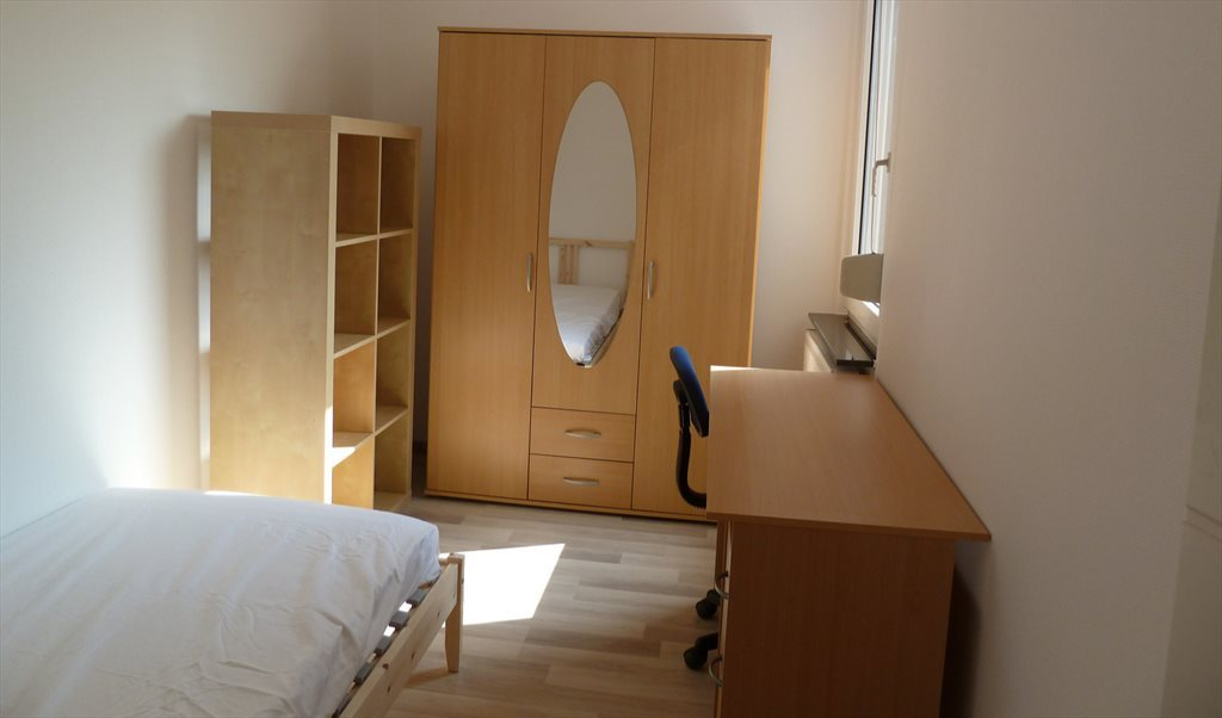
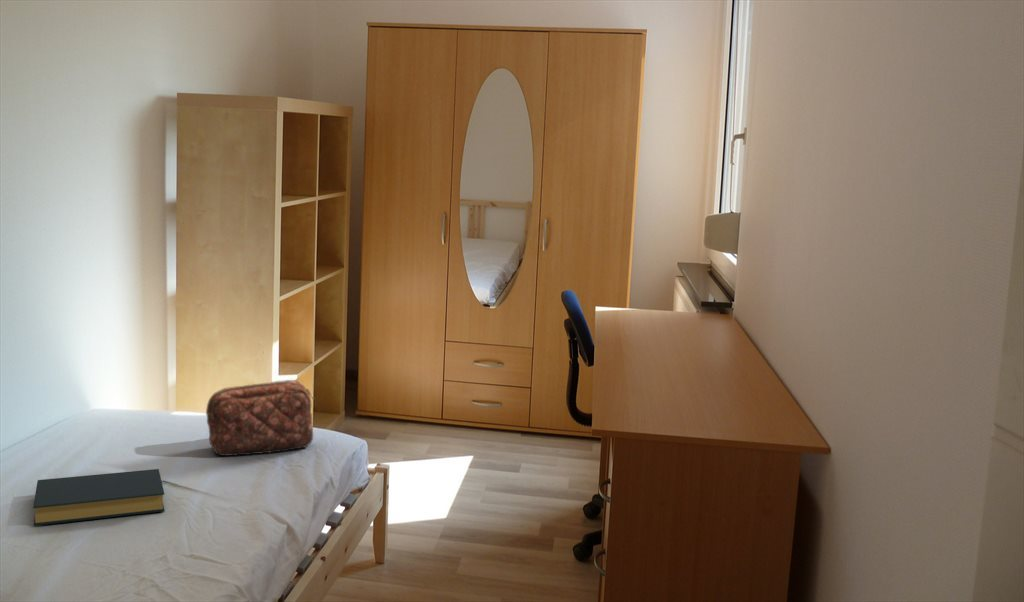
+ hardback book [32,468,165,527]
+ cosmetic bag [205,379,316,457]
